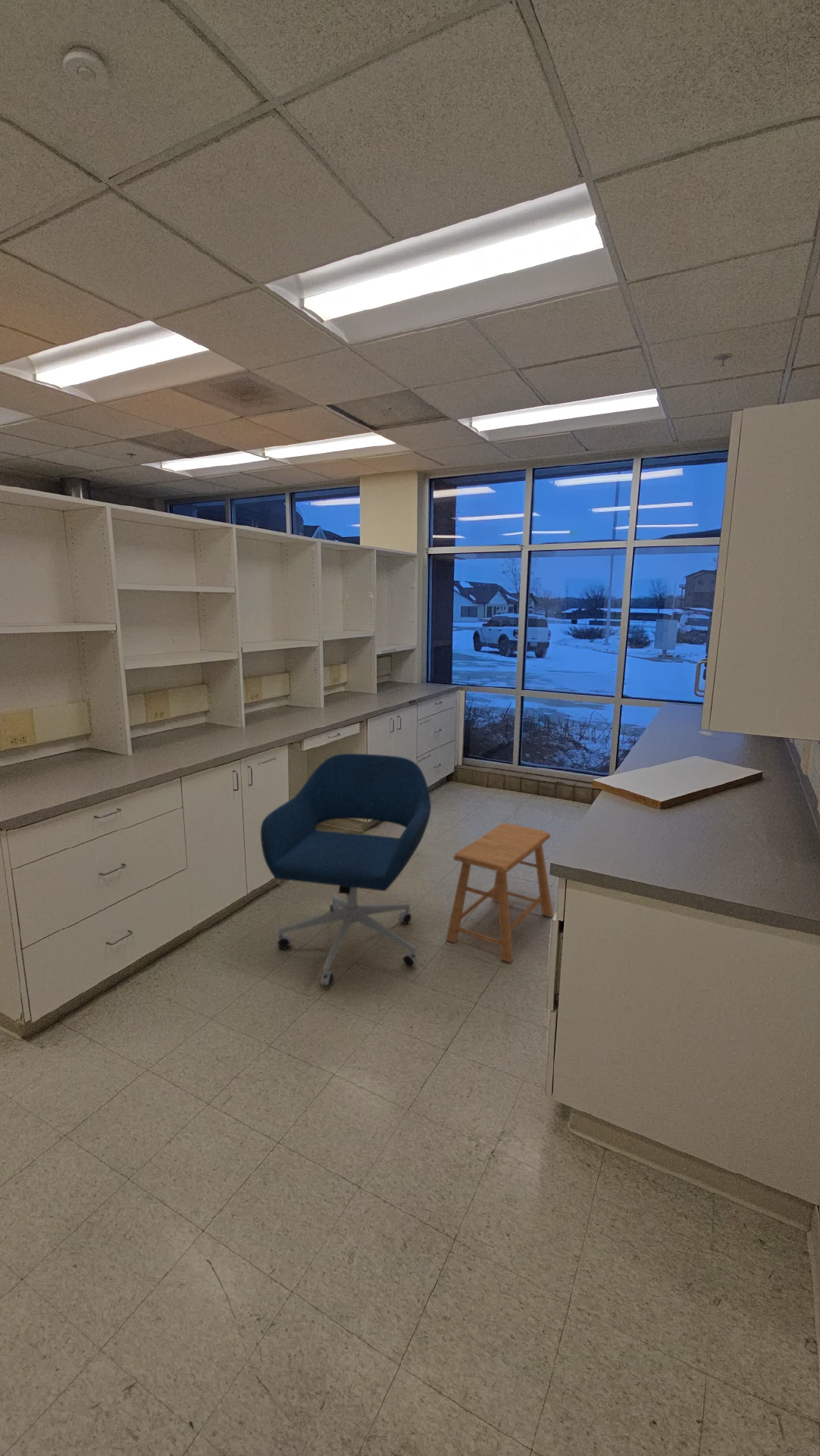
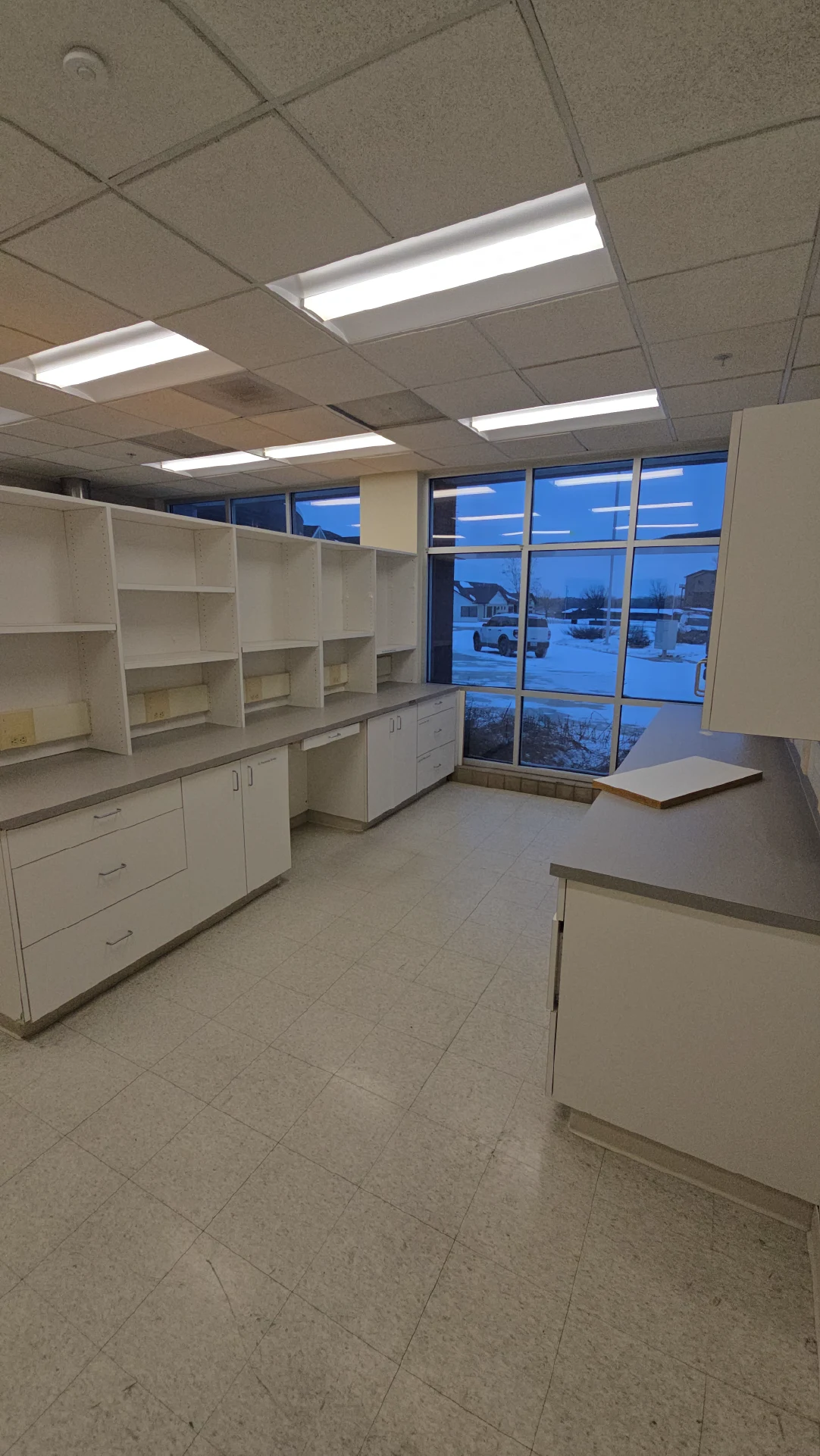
- office chair [260,753,432,987]
- stool [445,822,554,963]
